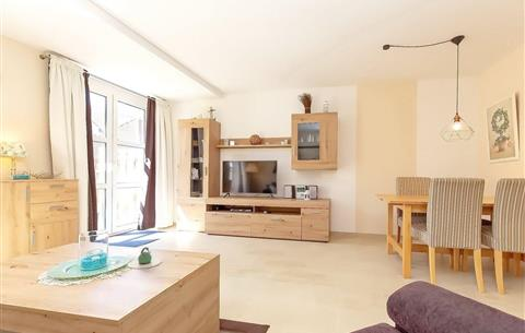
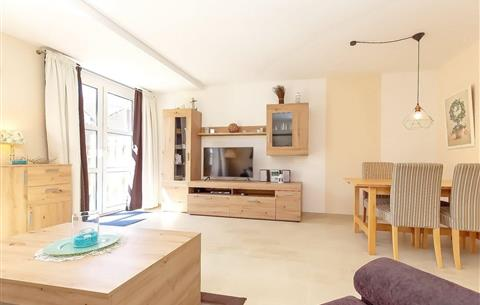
- teapot [126,246,163,270]
